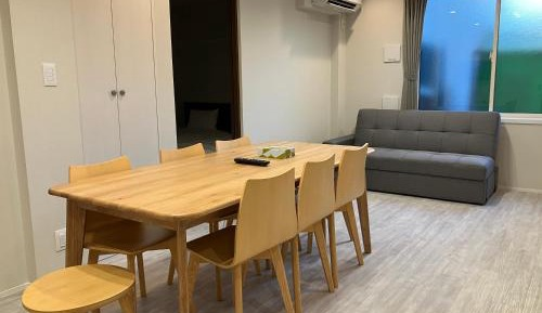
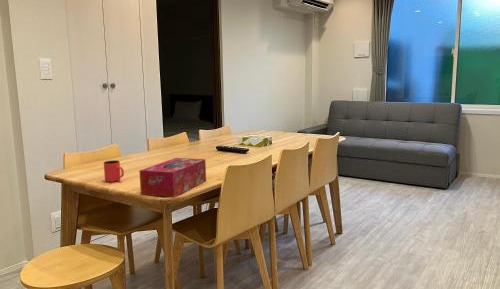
+ cup [103,159,125,183]
+ tissue box [138,157,207,198]
